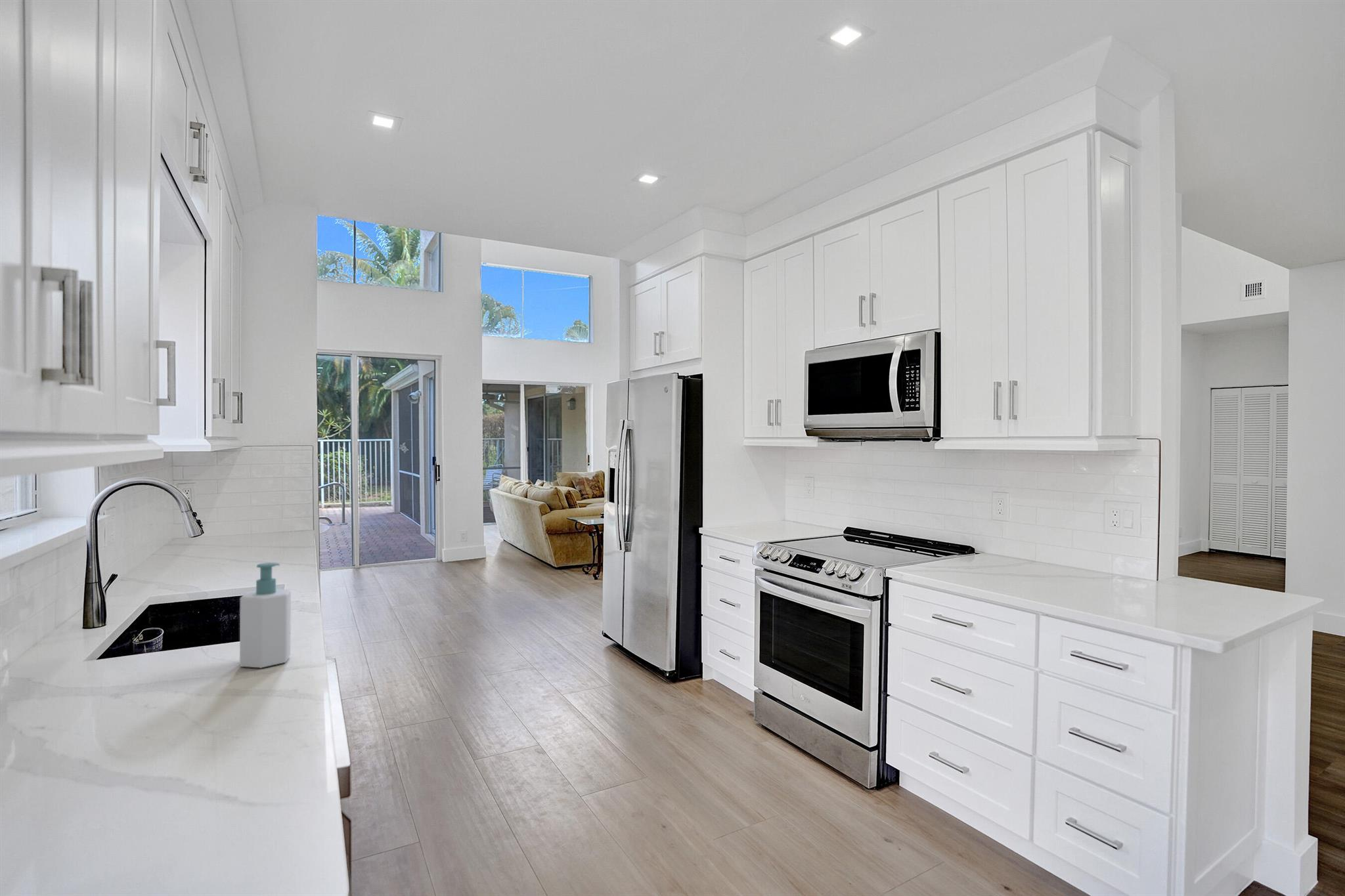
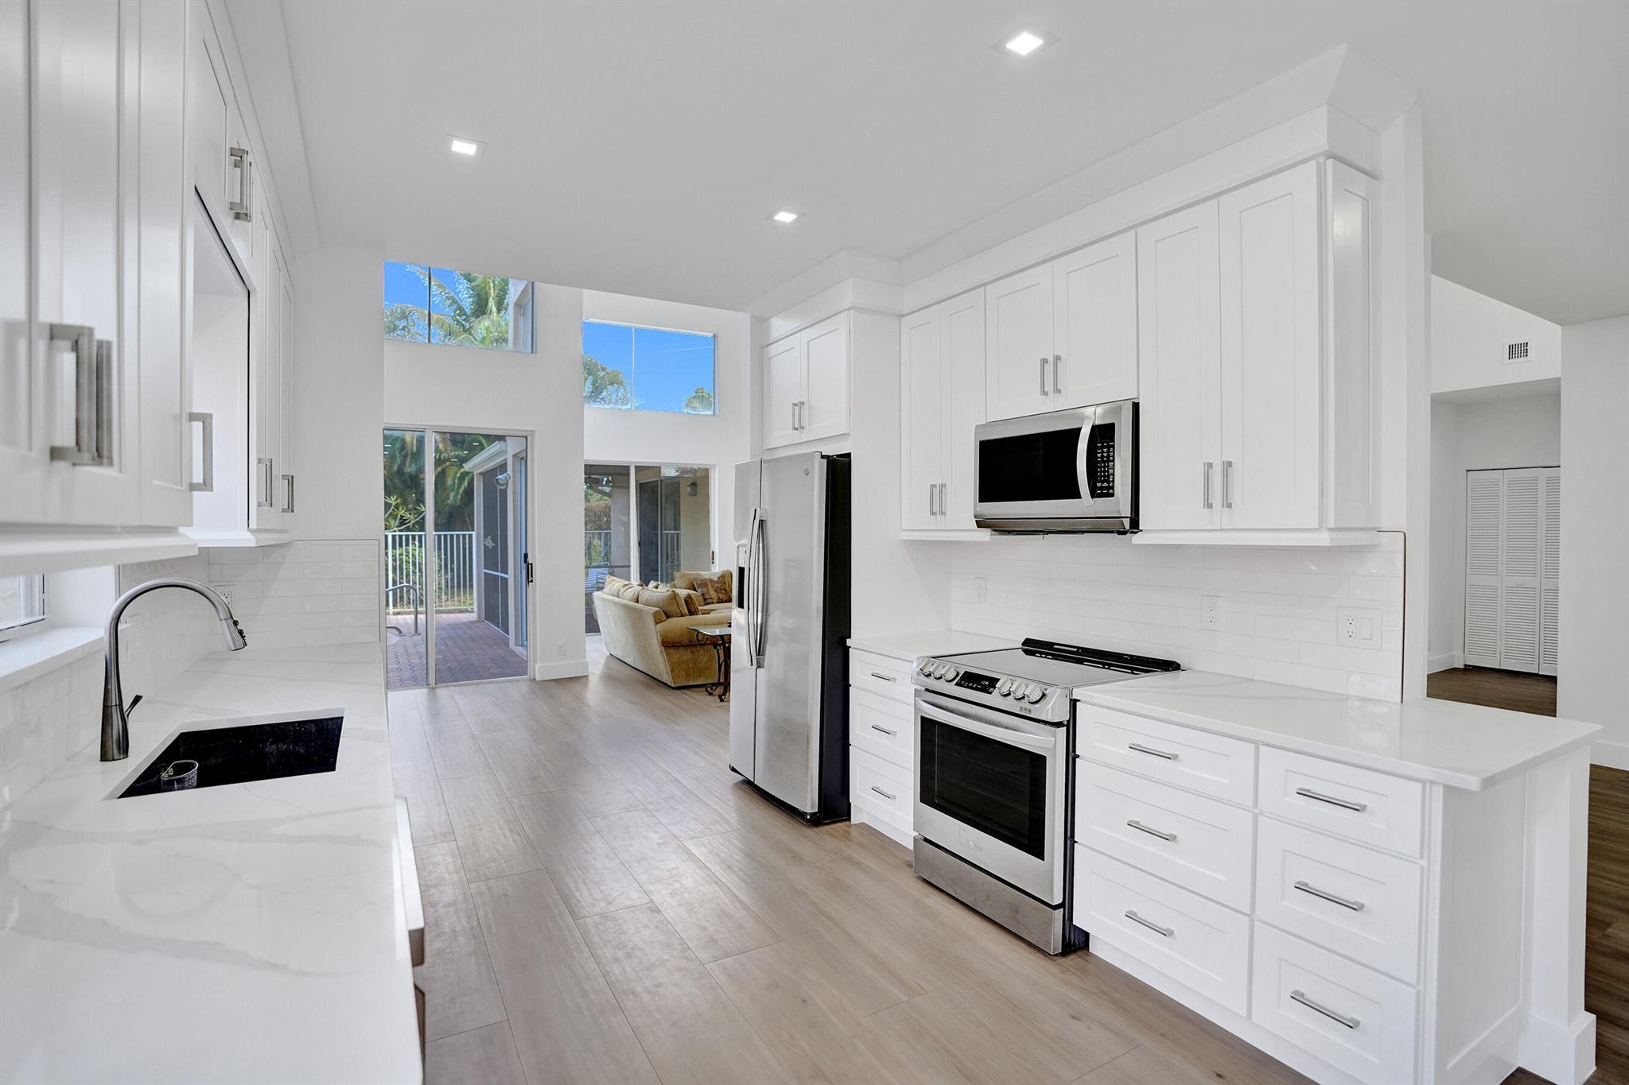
- soap bottle [239,562,292,669]
